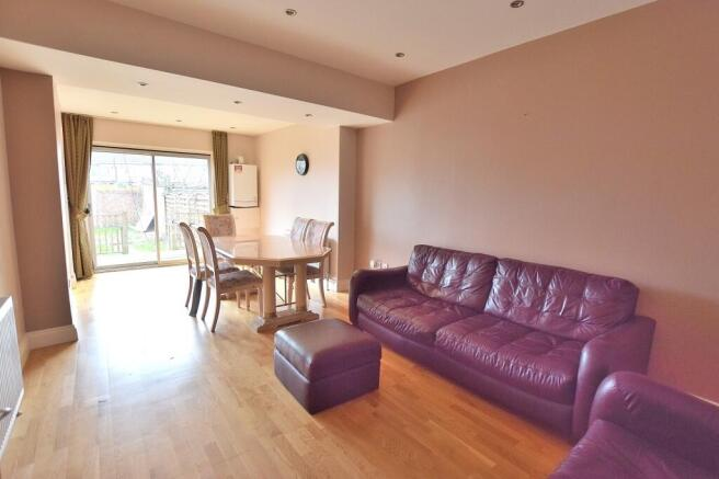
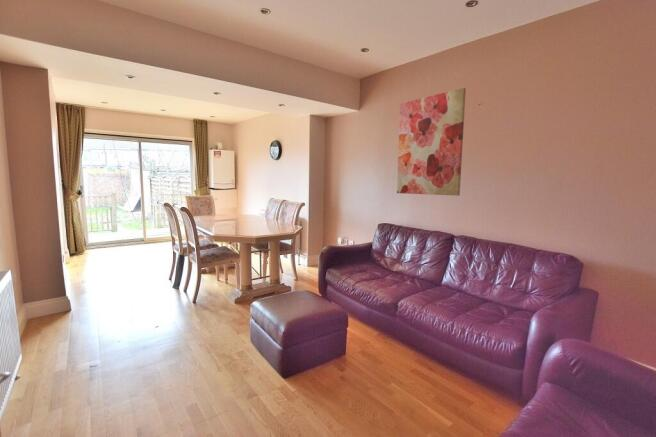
+ wall art [396,87,467,197]
